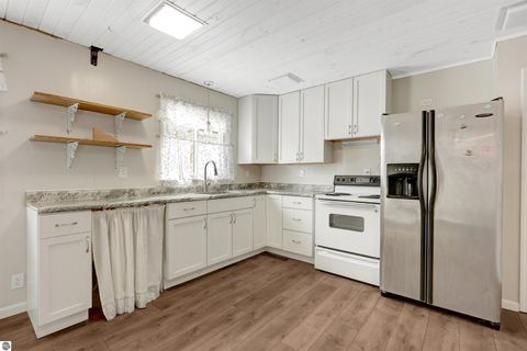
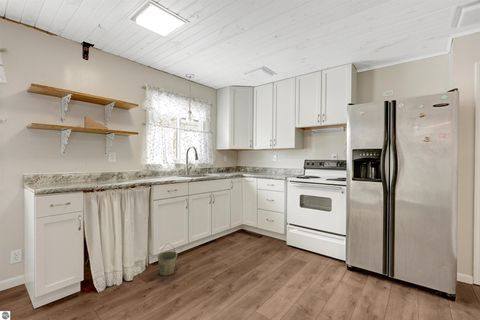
+ bucket [157,243,178,276]
